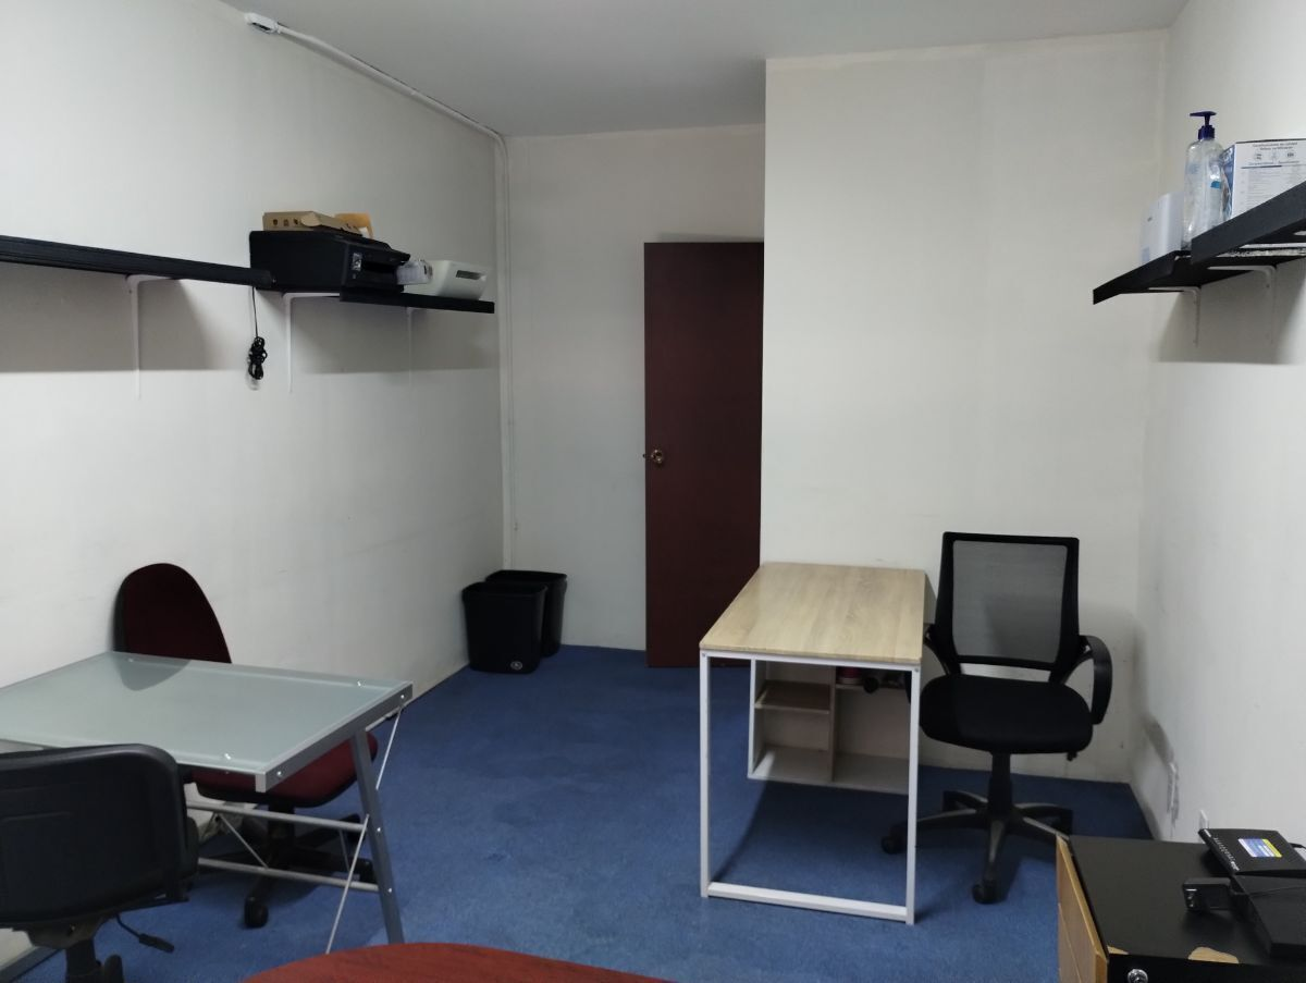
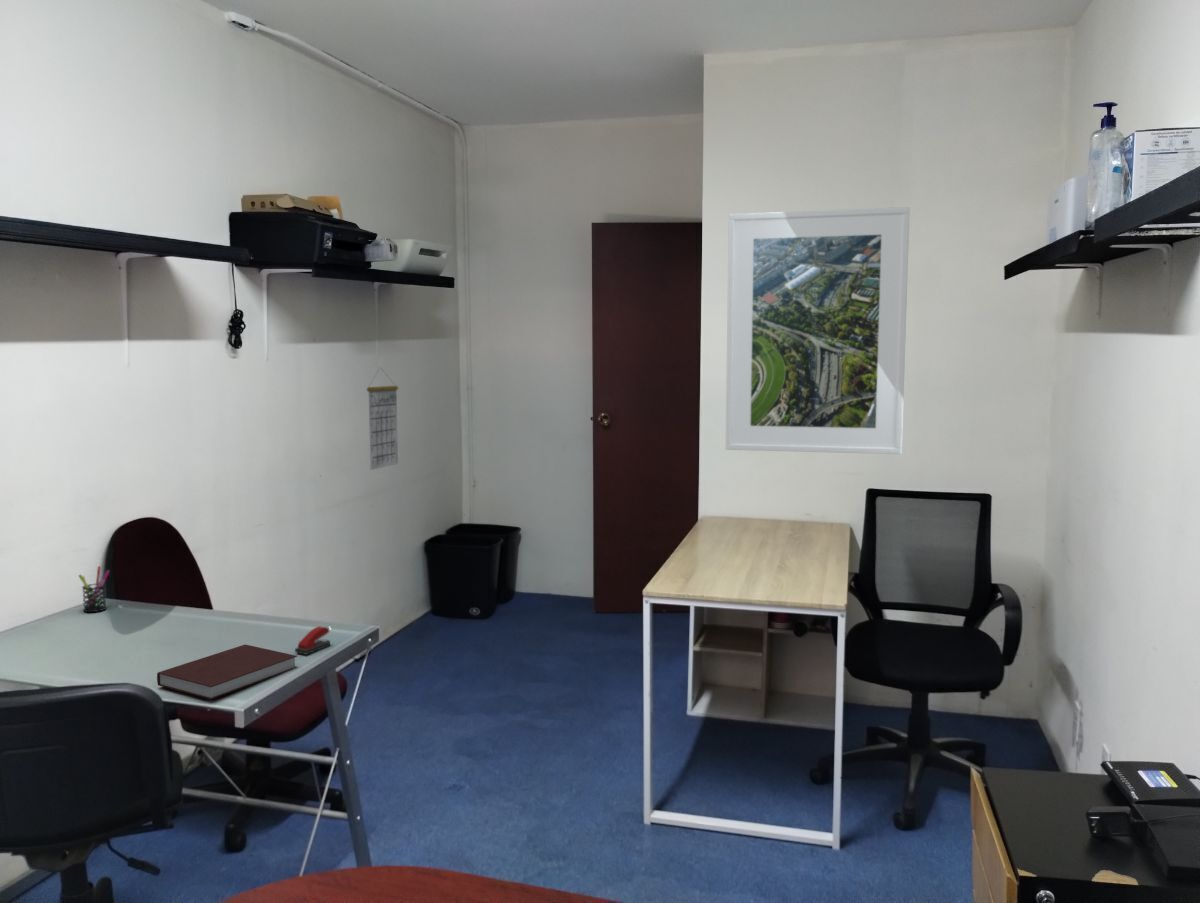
+ calendar [366,366,399,471]
+ stapler [294,625,331,656]
+ pen holder [78,565,111,613]
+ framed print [725,206,911,455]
+ notebook [156,644,298,701]
